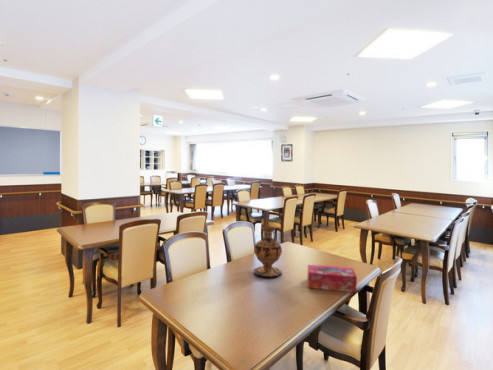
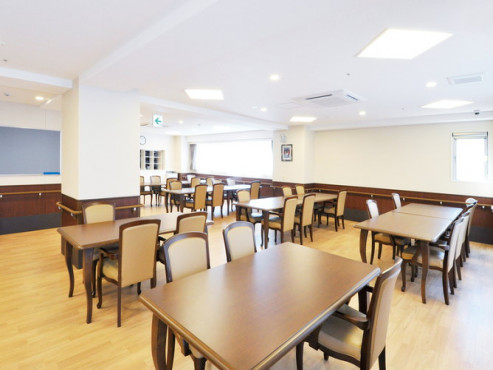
- tissue box [307,264,358,293]
- vase [253,224,283,278]
